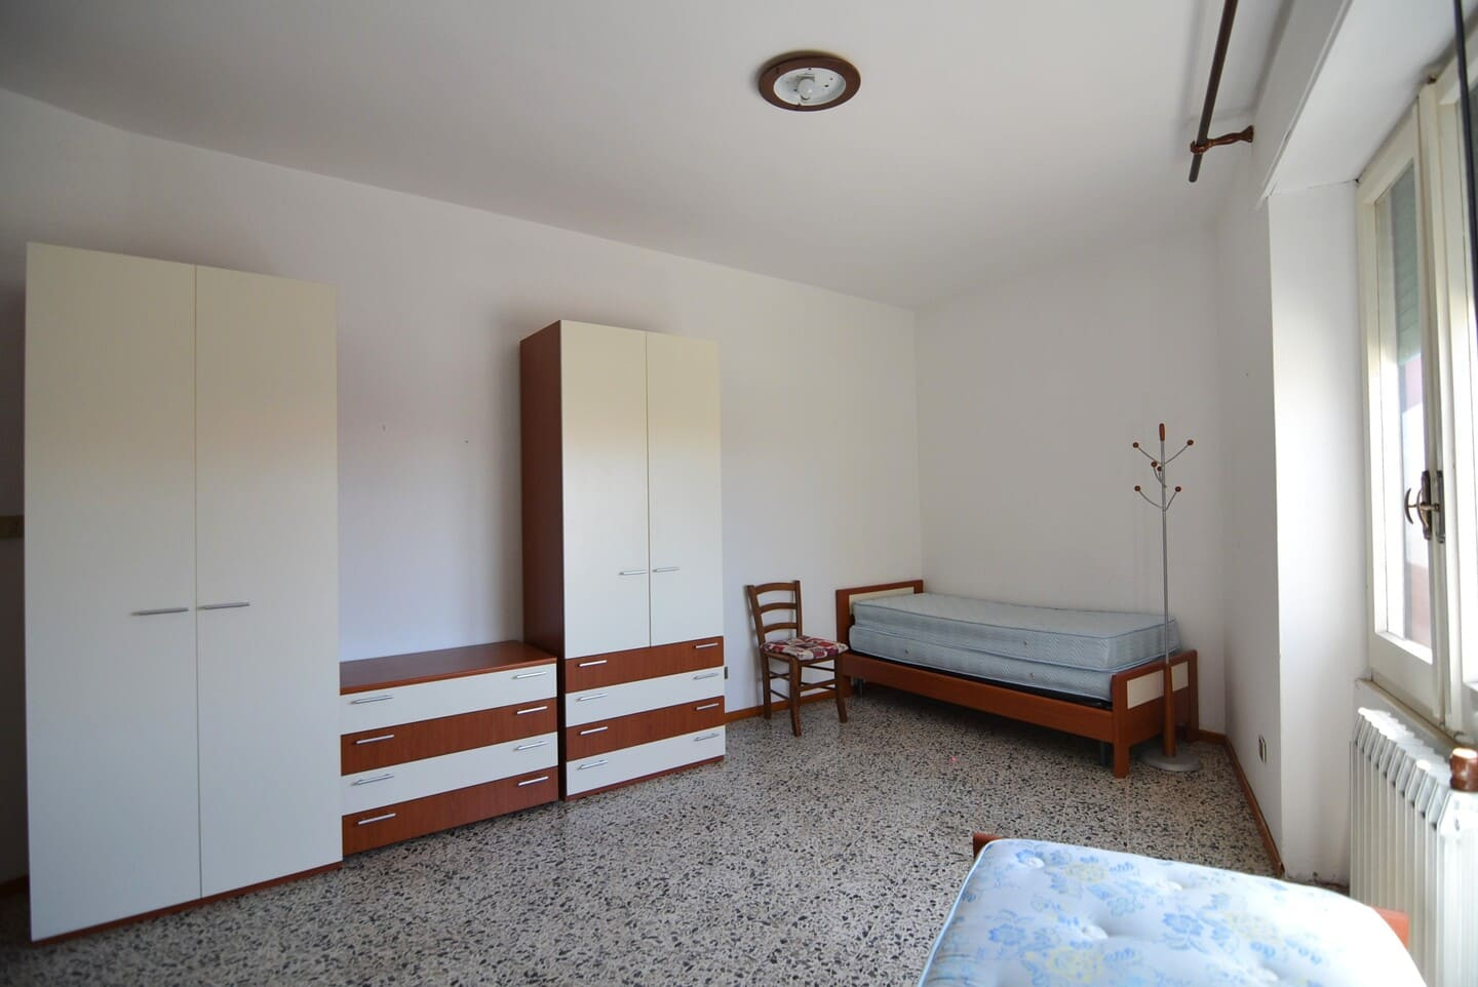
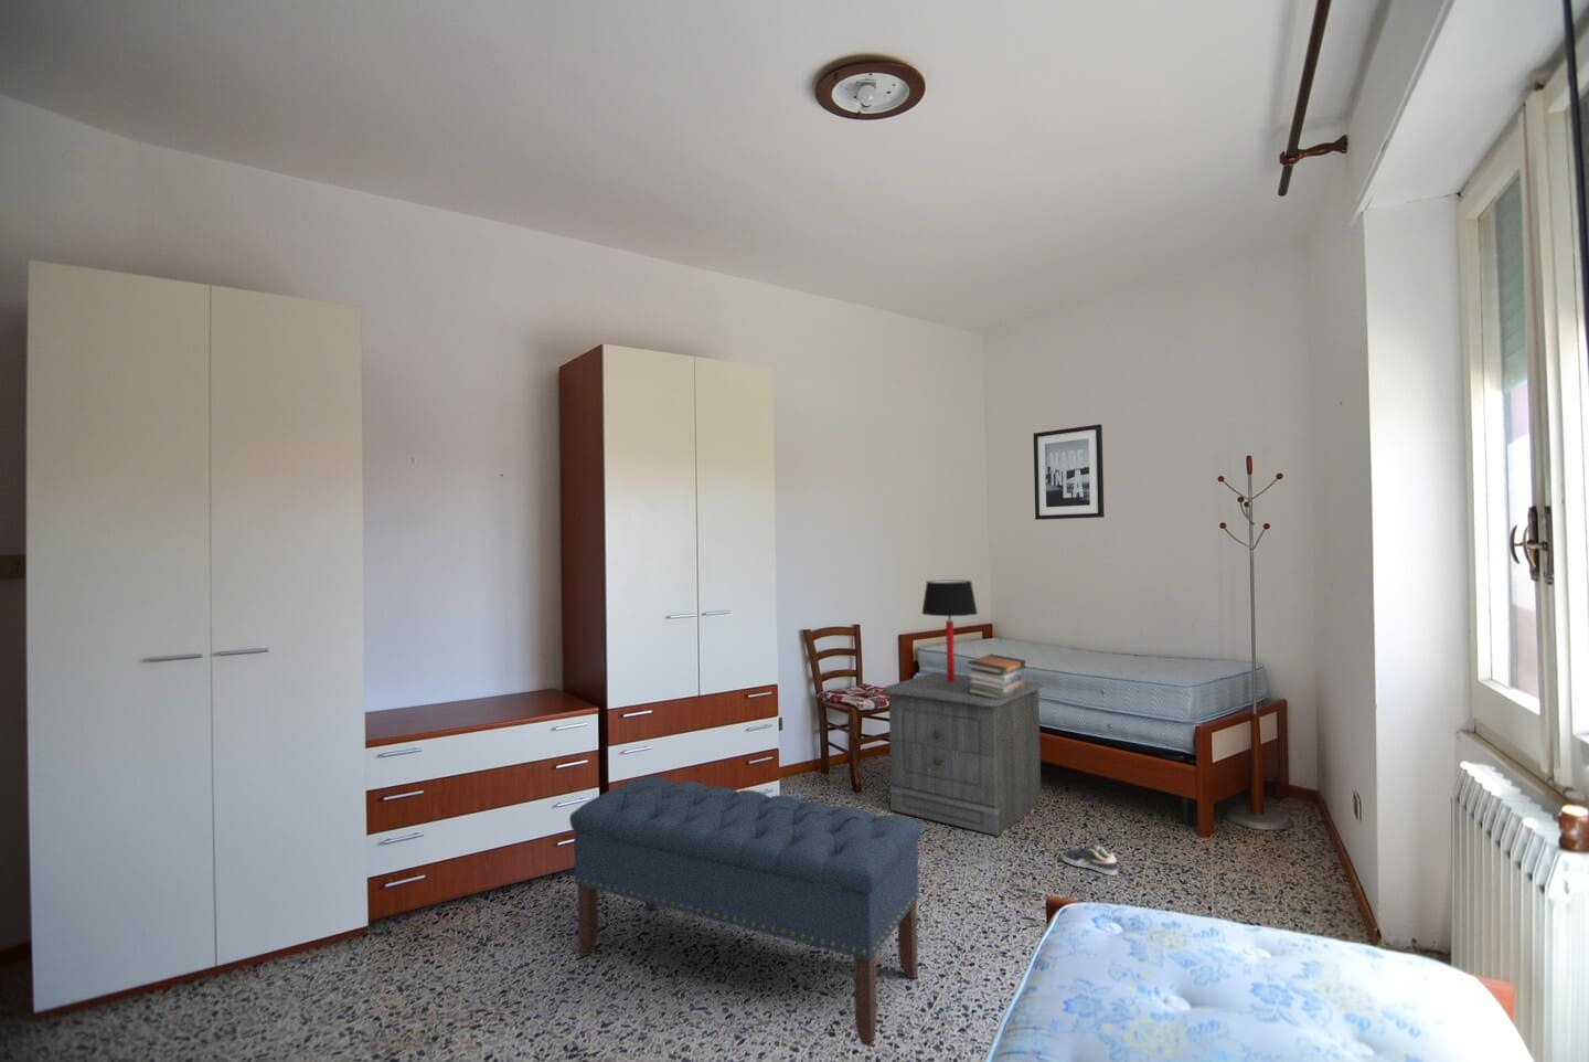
+ bench [569,776,923,1048]
+ wall art [1033,423,1106,522]
+ nightstand [882,671,1045,837]
+ table lamp [921,580,979,683]
+ sneaker [1061,845,1119,877]
+ book stack [966,653,1029,699]
